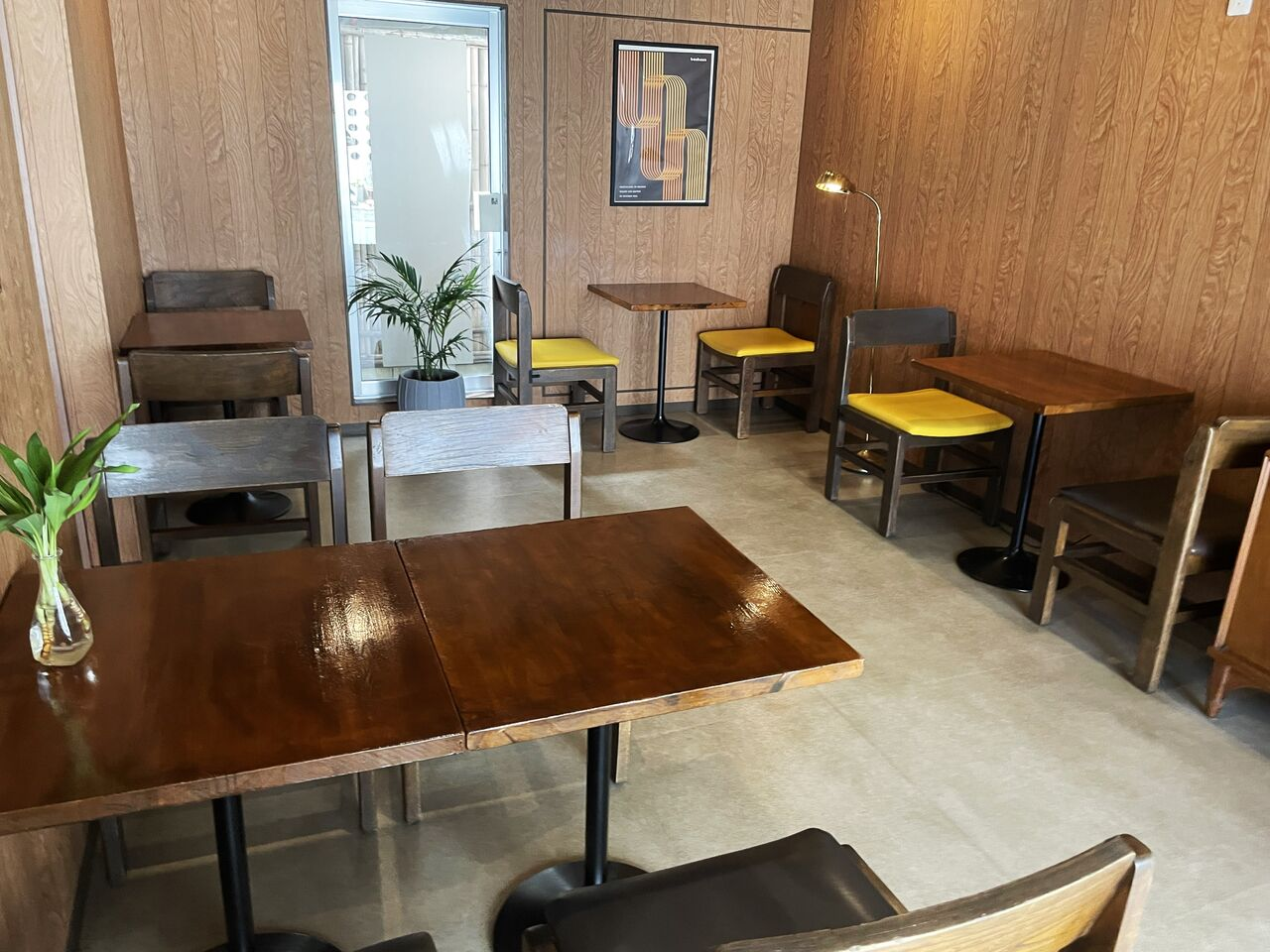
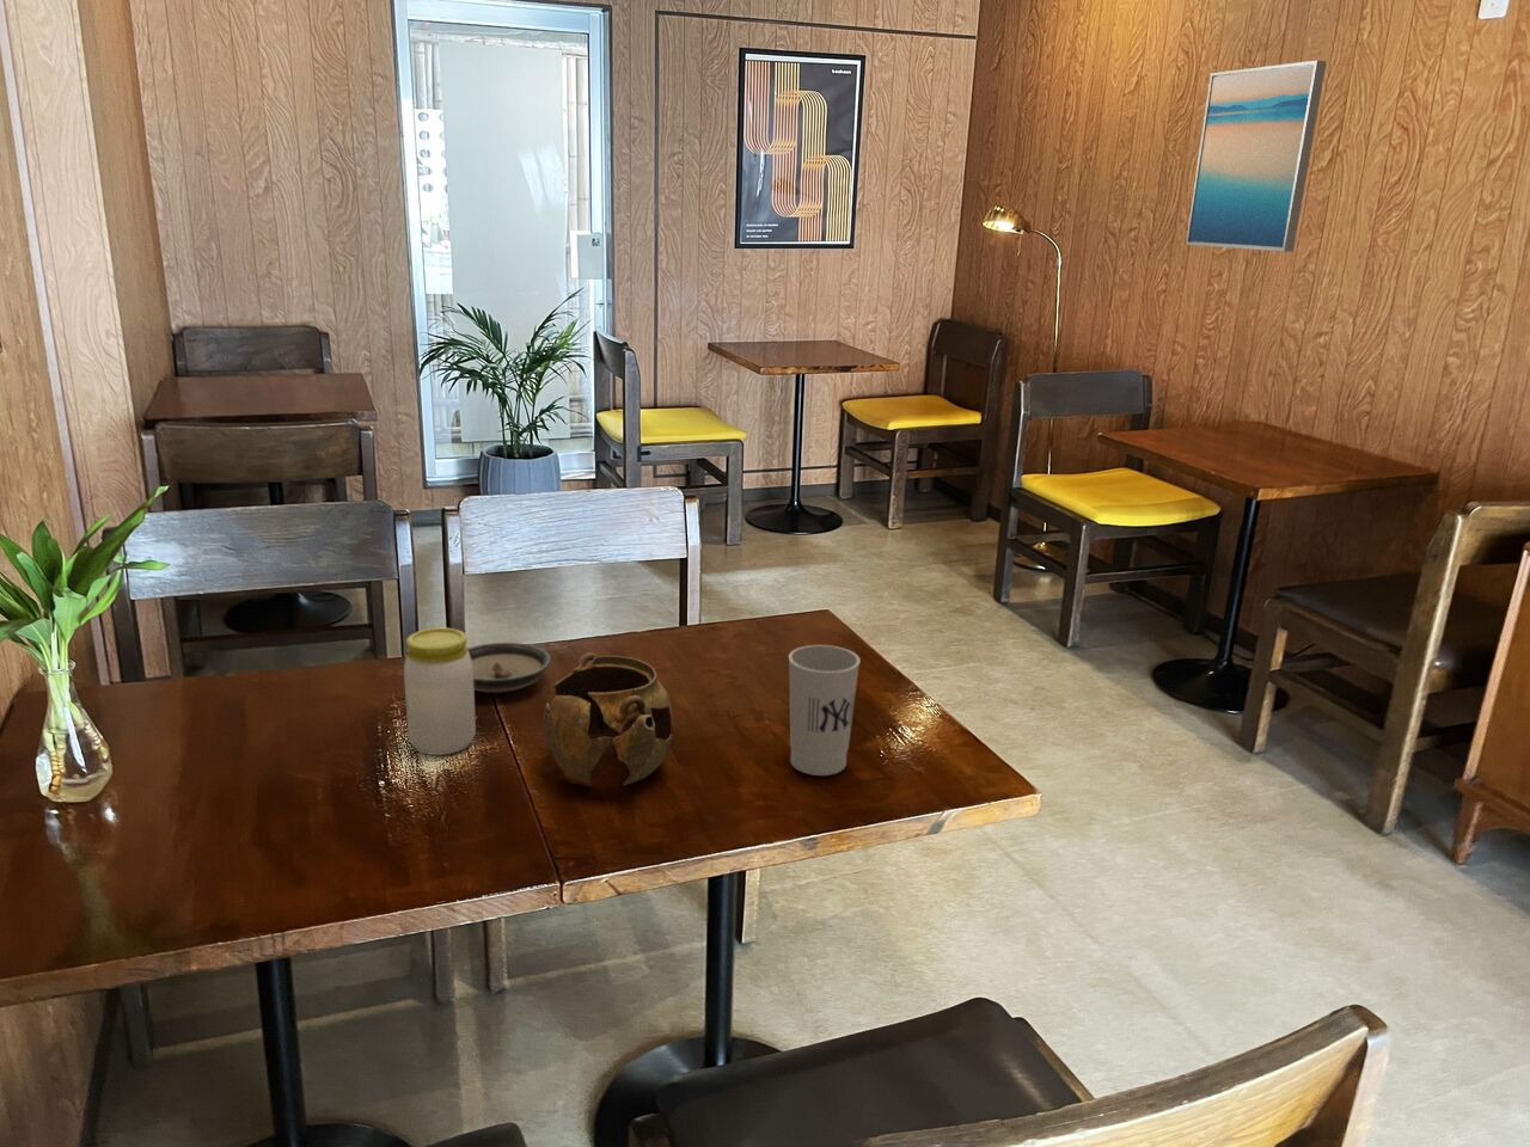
+ jar [402,628,477,757]
+ teapot [542,651,675,787]
+ saucer [467,642,552,694]
+ wall art [1184,60,1328,253]
+ cup [788,645,860,777]
